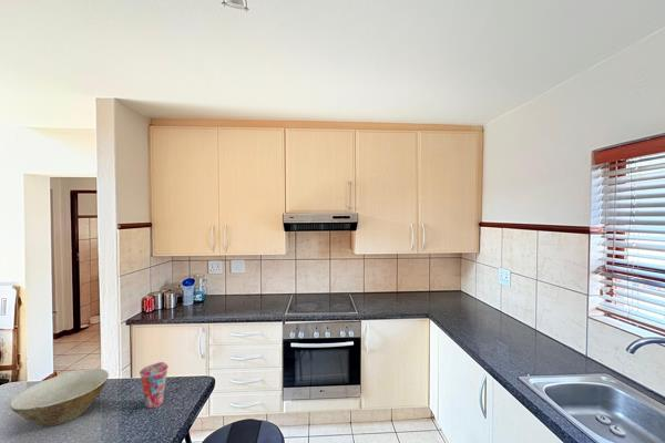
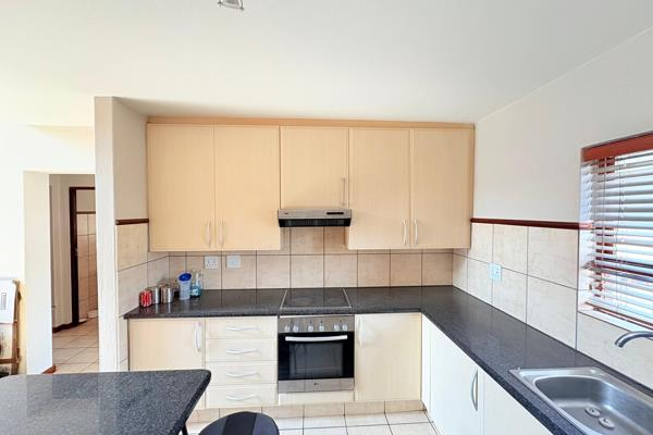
- bowl [9,368,110,427]
- cup [139,361,170,410]
